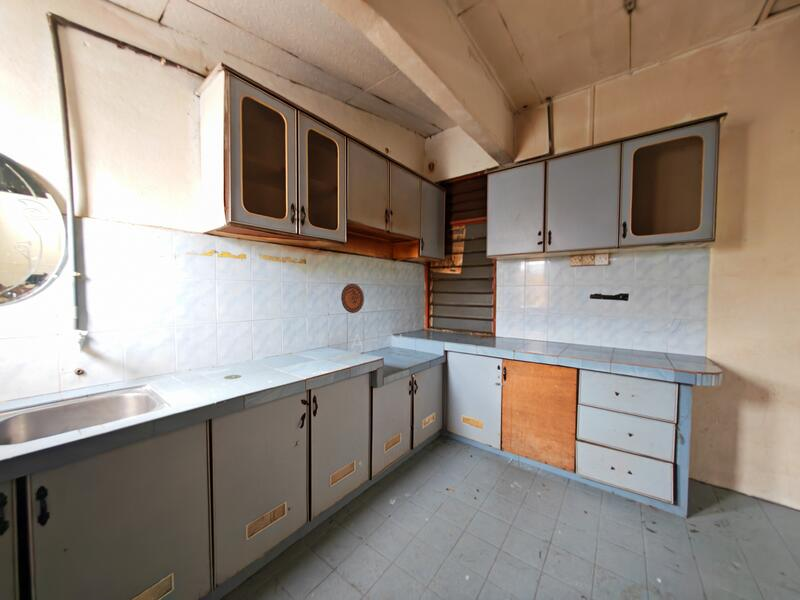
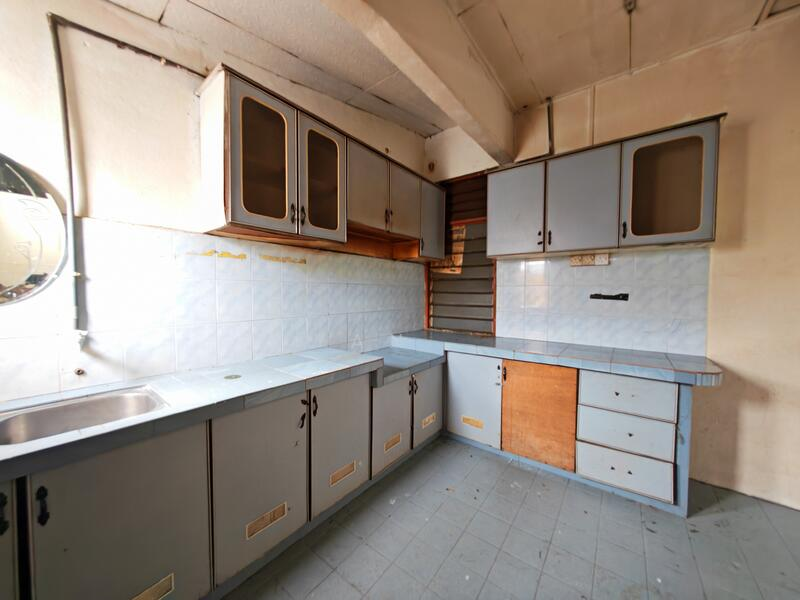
- decorative plate [340,283,365,314]
